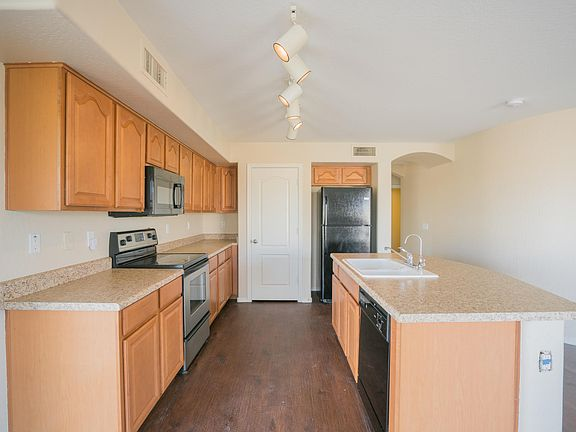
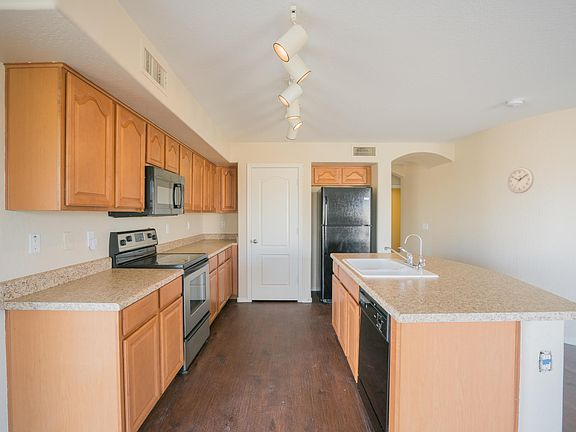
+ wall clock [506,166,535,194]
